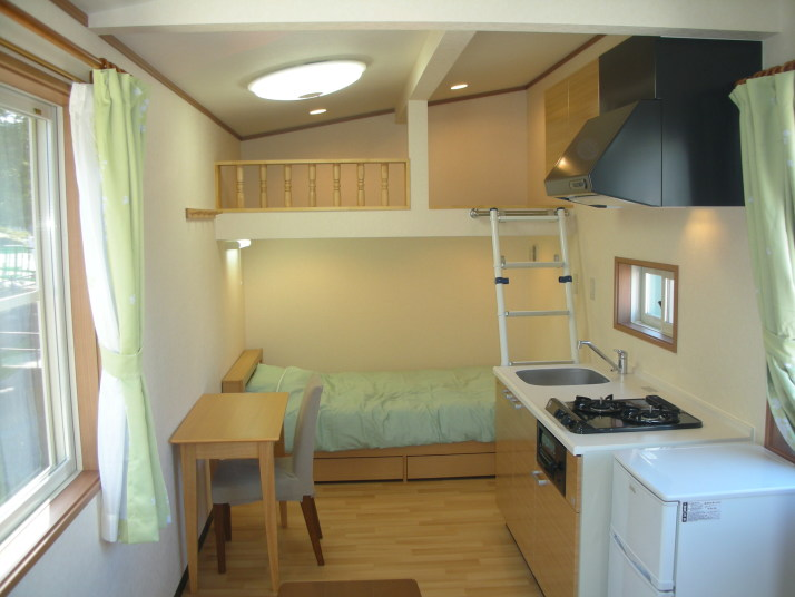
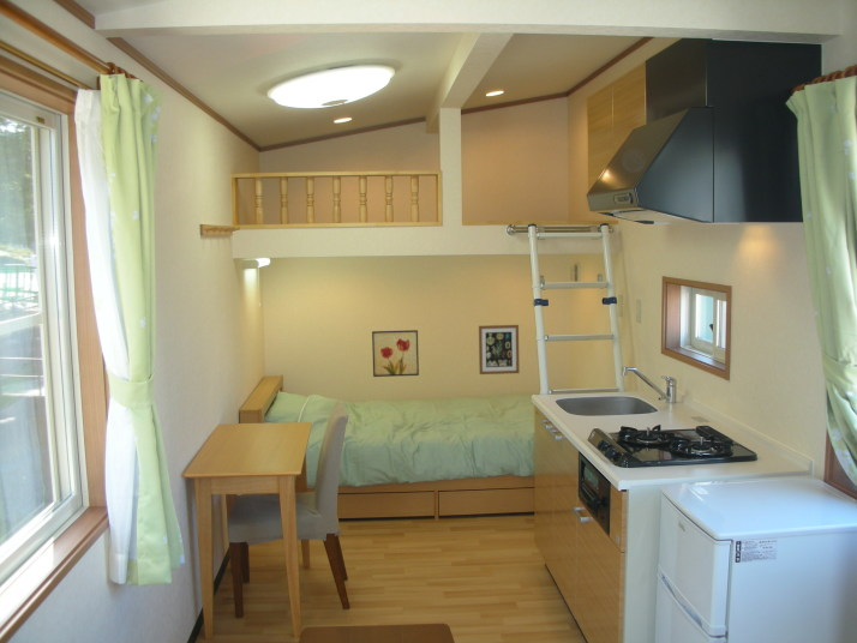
+ wall art [478,324,521,375]
+ wall art [371,329,420,378]
